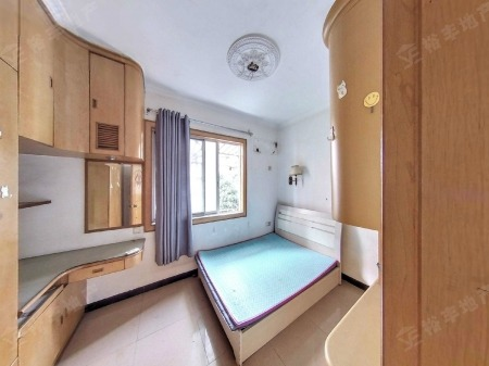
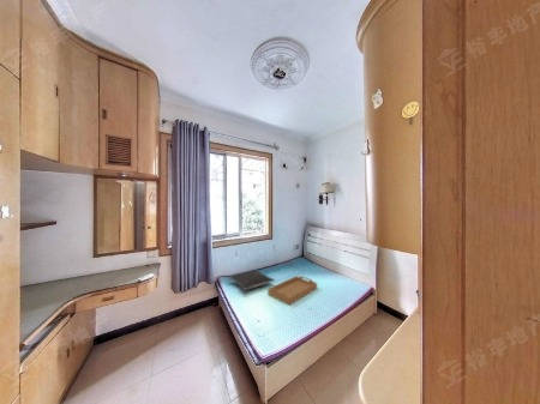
+ pillow [227,269,276,291]
+ serving tray [266,275,318,306]
